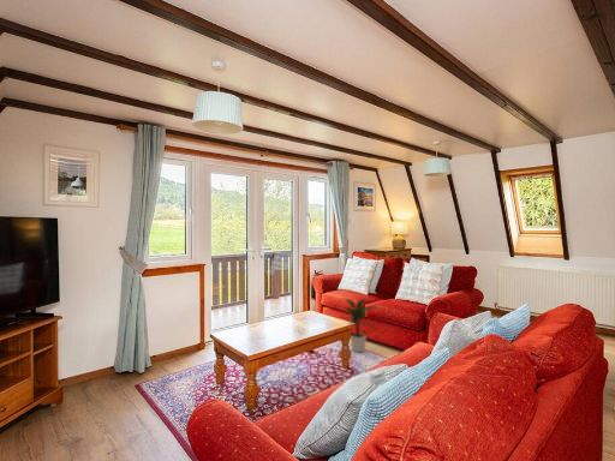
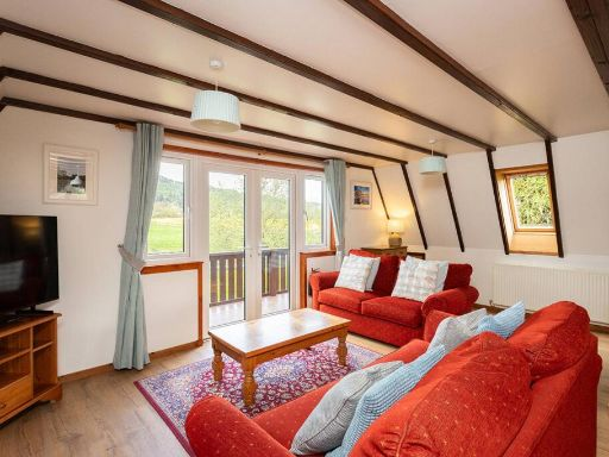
- indoor plant [339,295,380,354]
